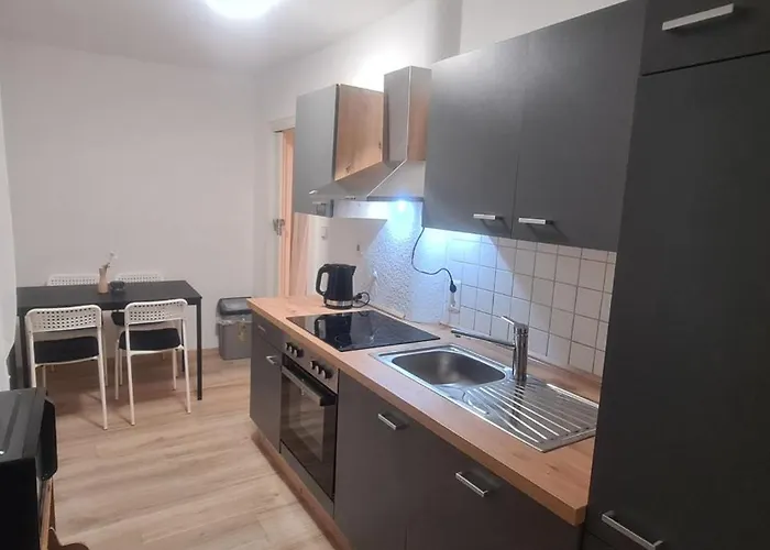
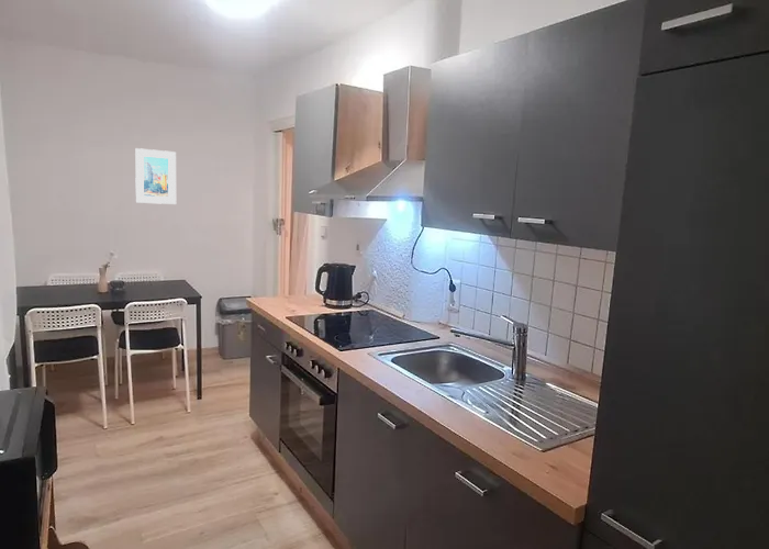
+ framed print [134,147,177,205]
